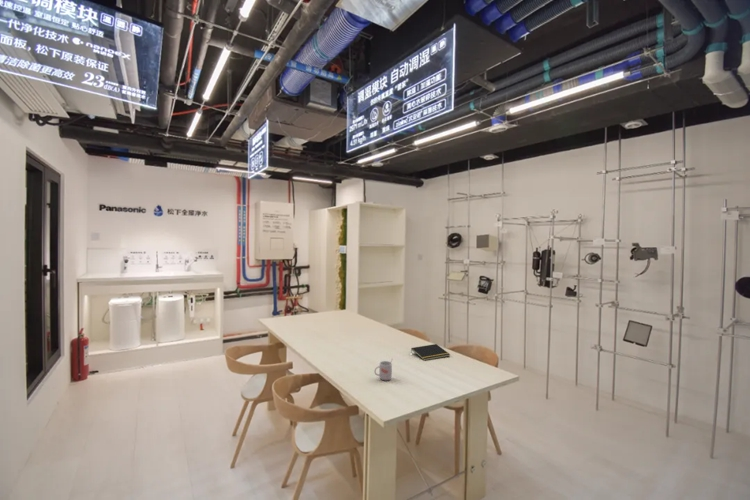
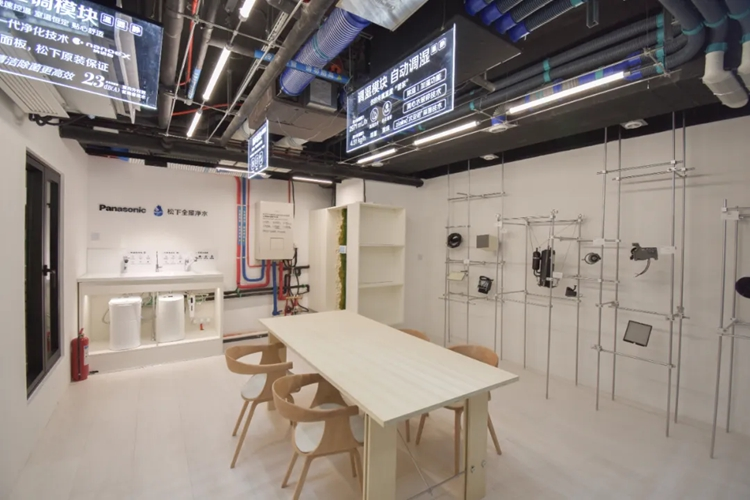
- notepad [410,343,451,361]
- mug [373,357,394,381]
